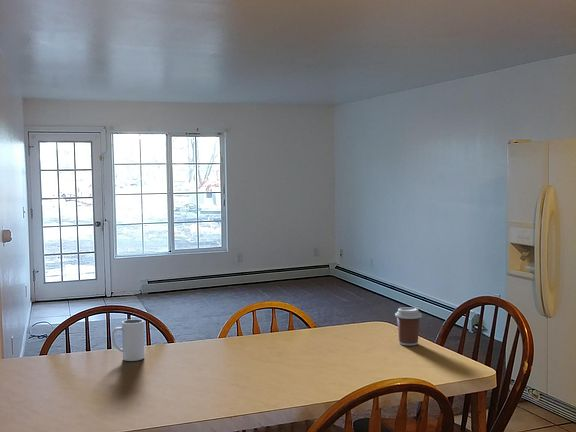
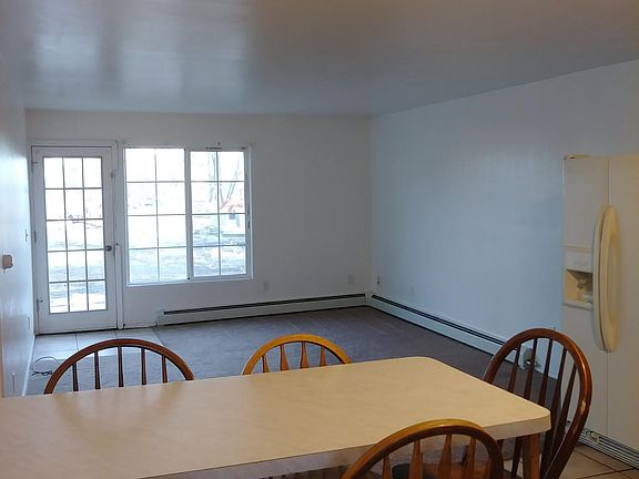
- coffee cup [394,306,423,347]
- mug [111,318,145,362]
